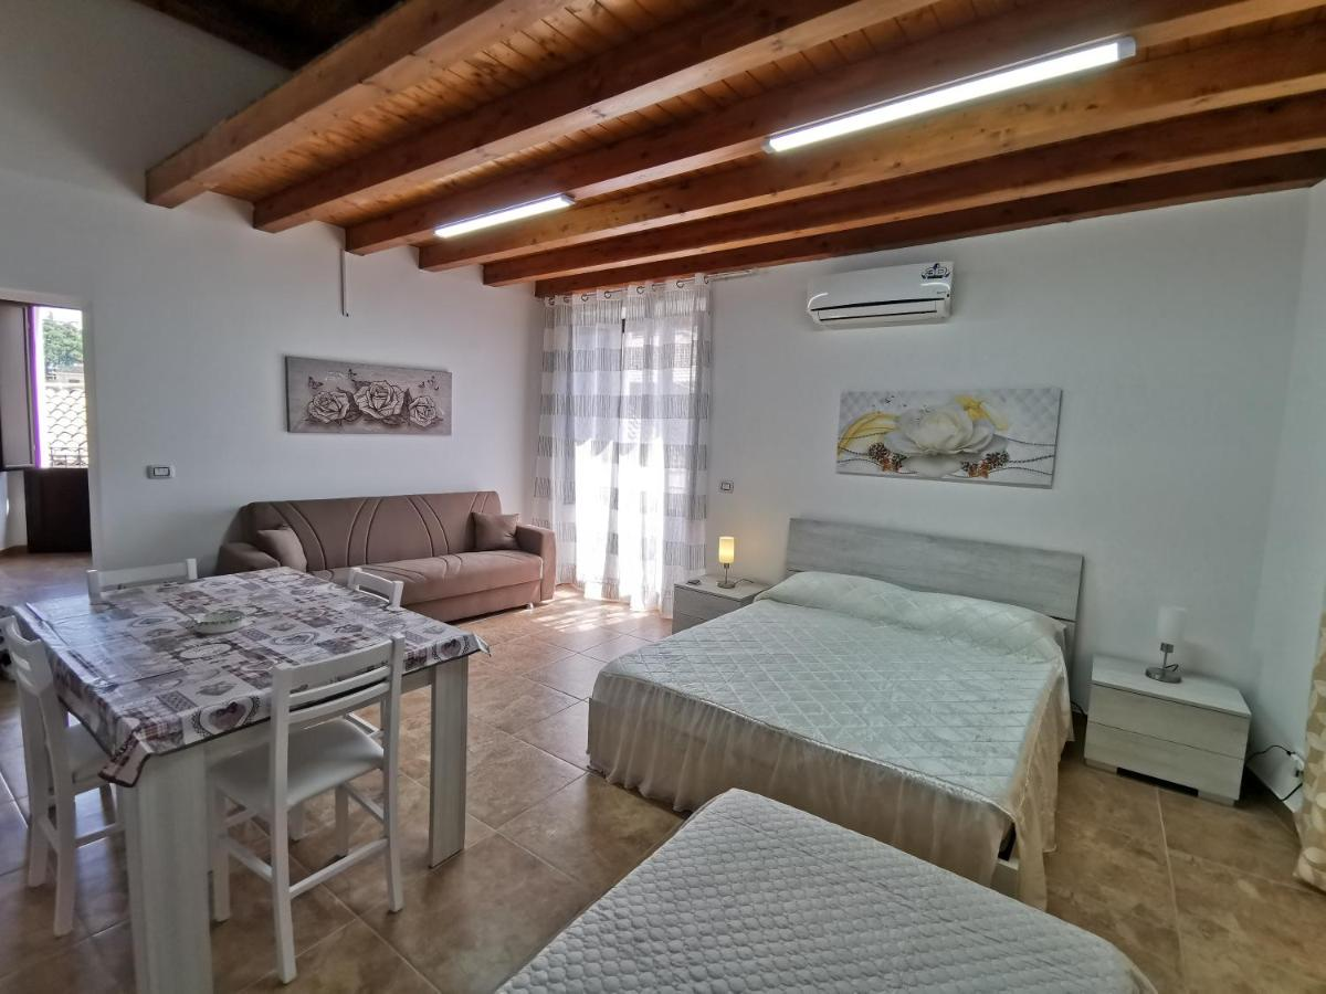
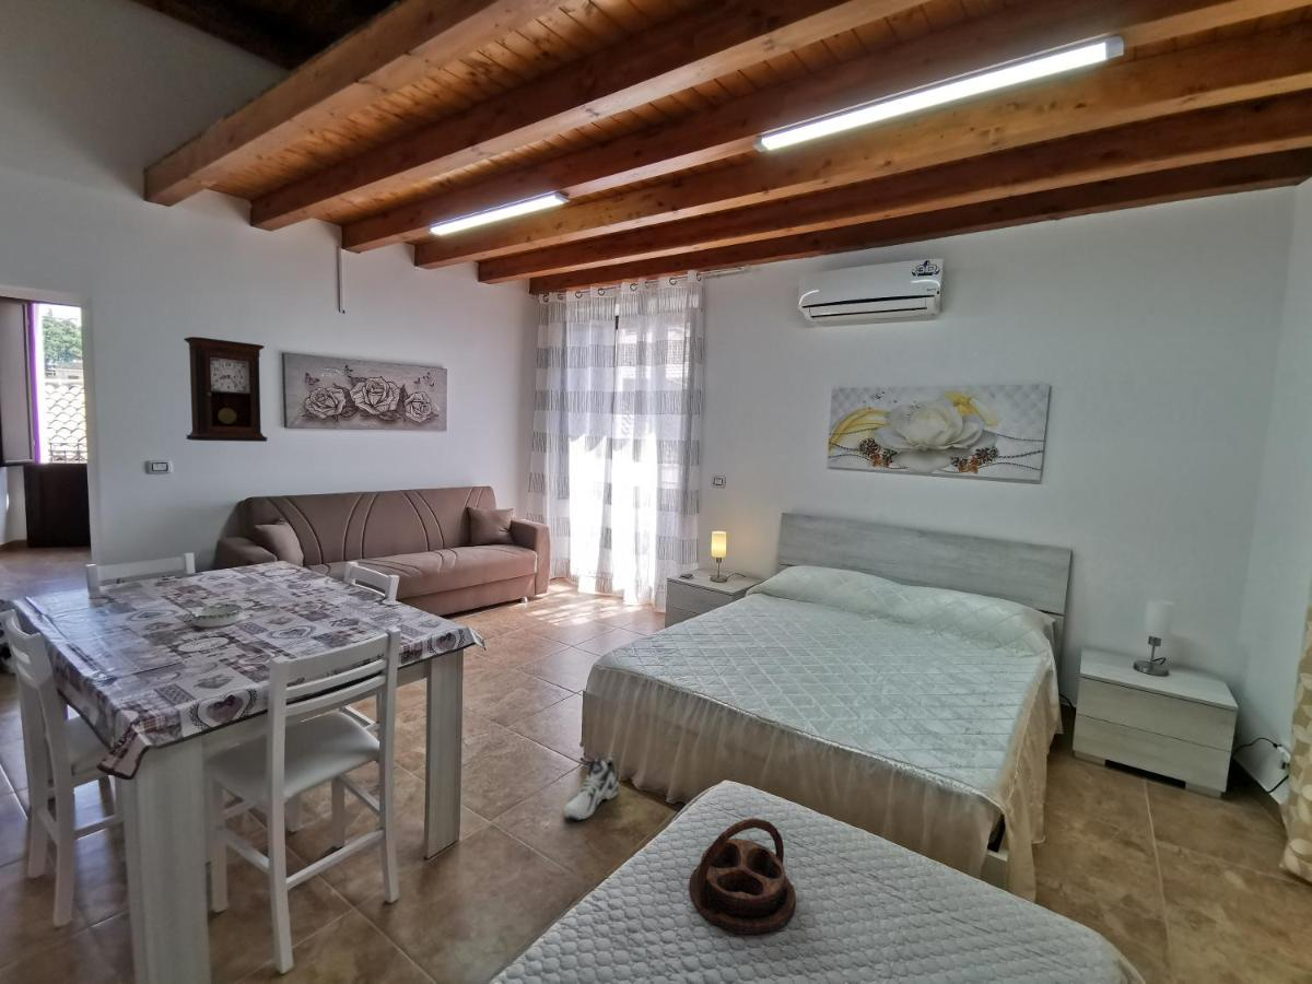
+ serving tray [688,818,797,936]
+ sneaker [563,755,620,821]
+ pendulum clock [183,336,269,443]
